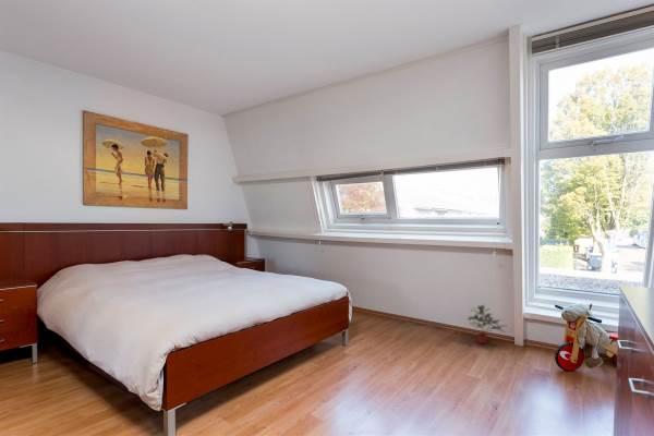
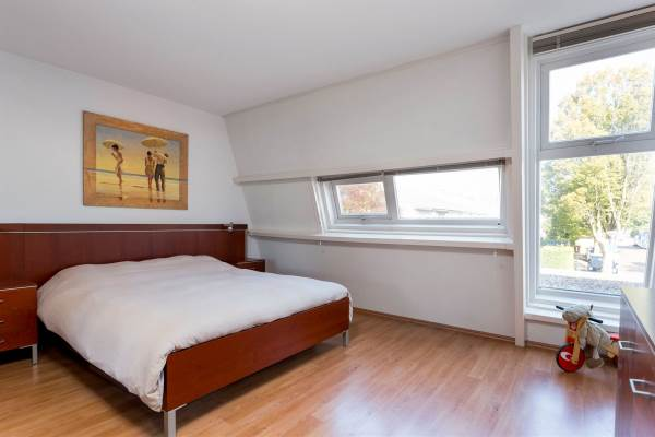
- potted plant [467,304,507,344]
